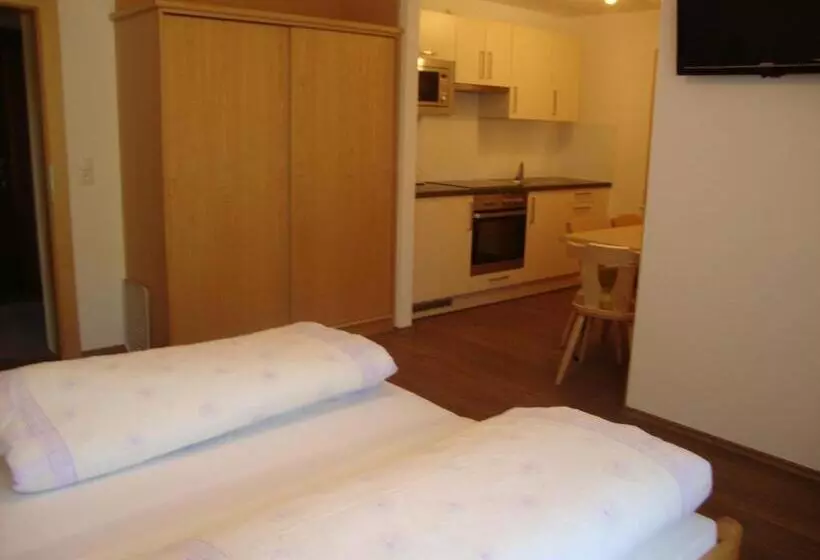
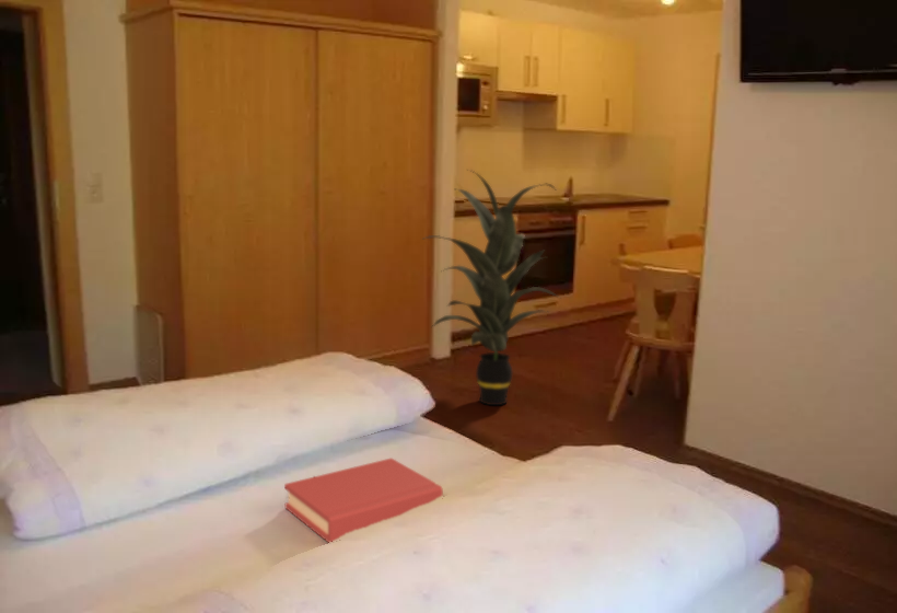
+ indoor plant [420,169,561,406]
+ hardback book [283,456,444,544]
